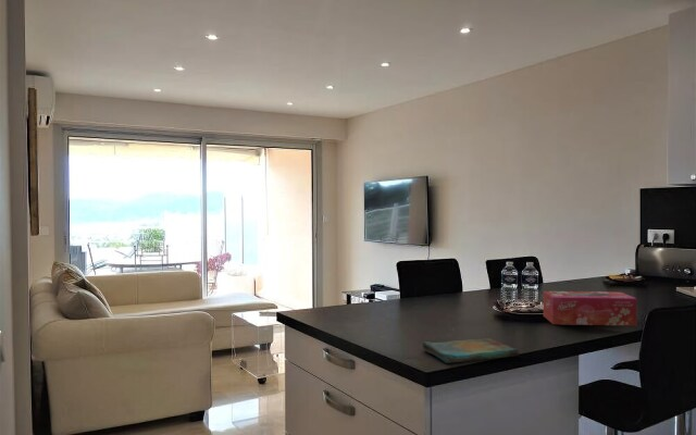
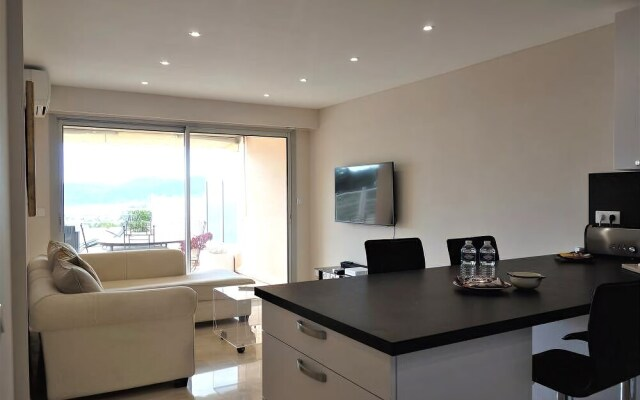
- dish towel [421,337,520,364]
- tissue box [543,290,637,327]
